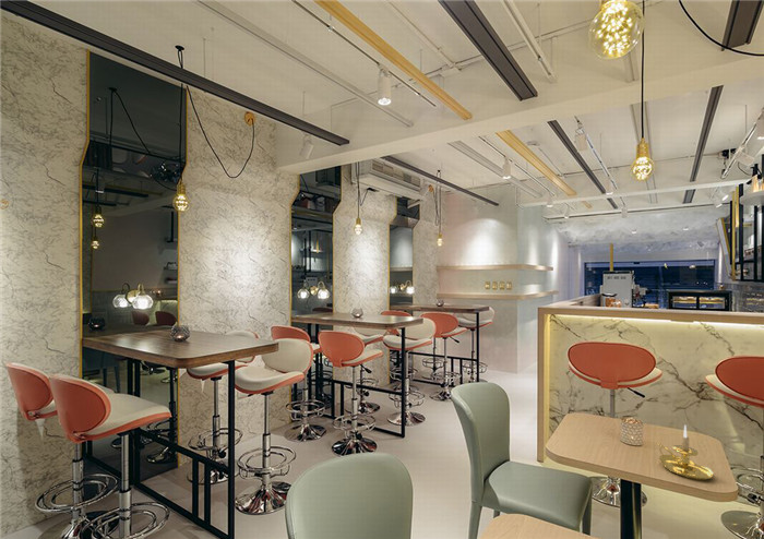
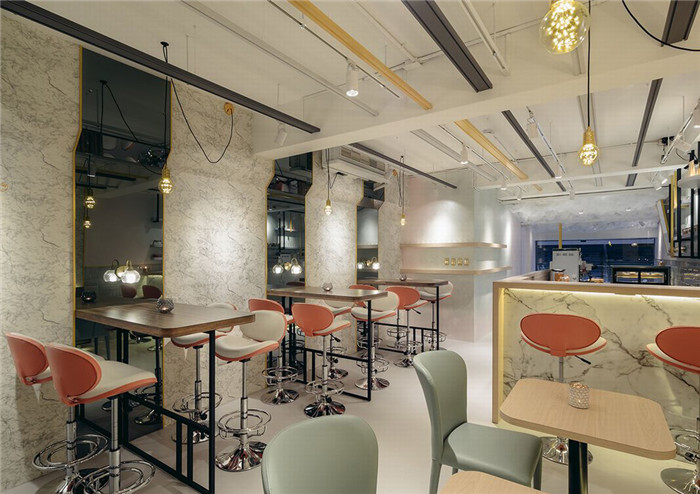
- candle holder [655,424,715,481]
